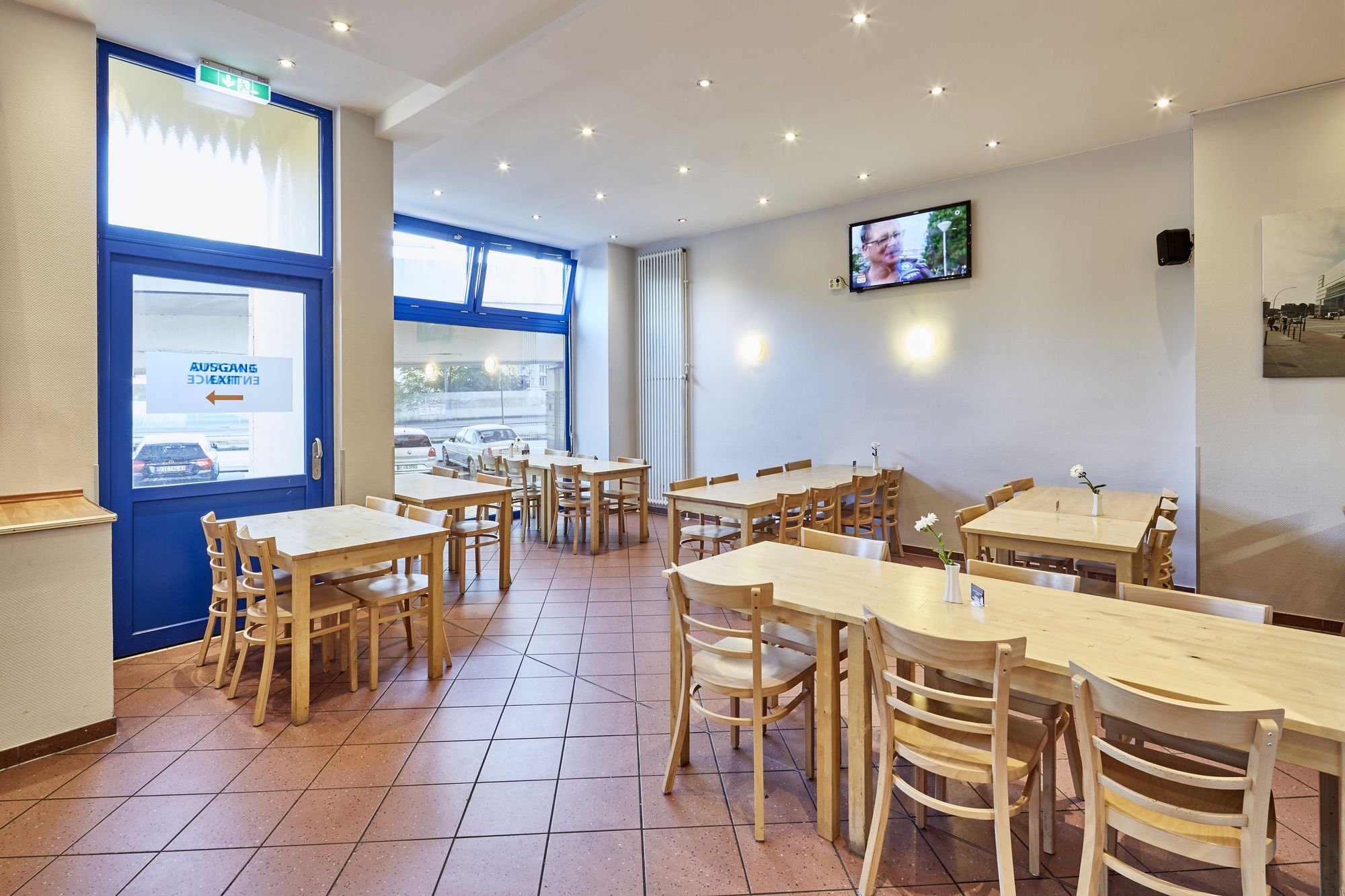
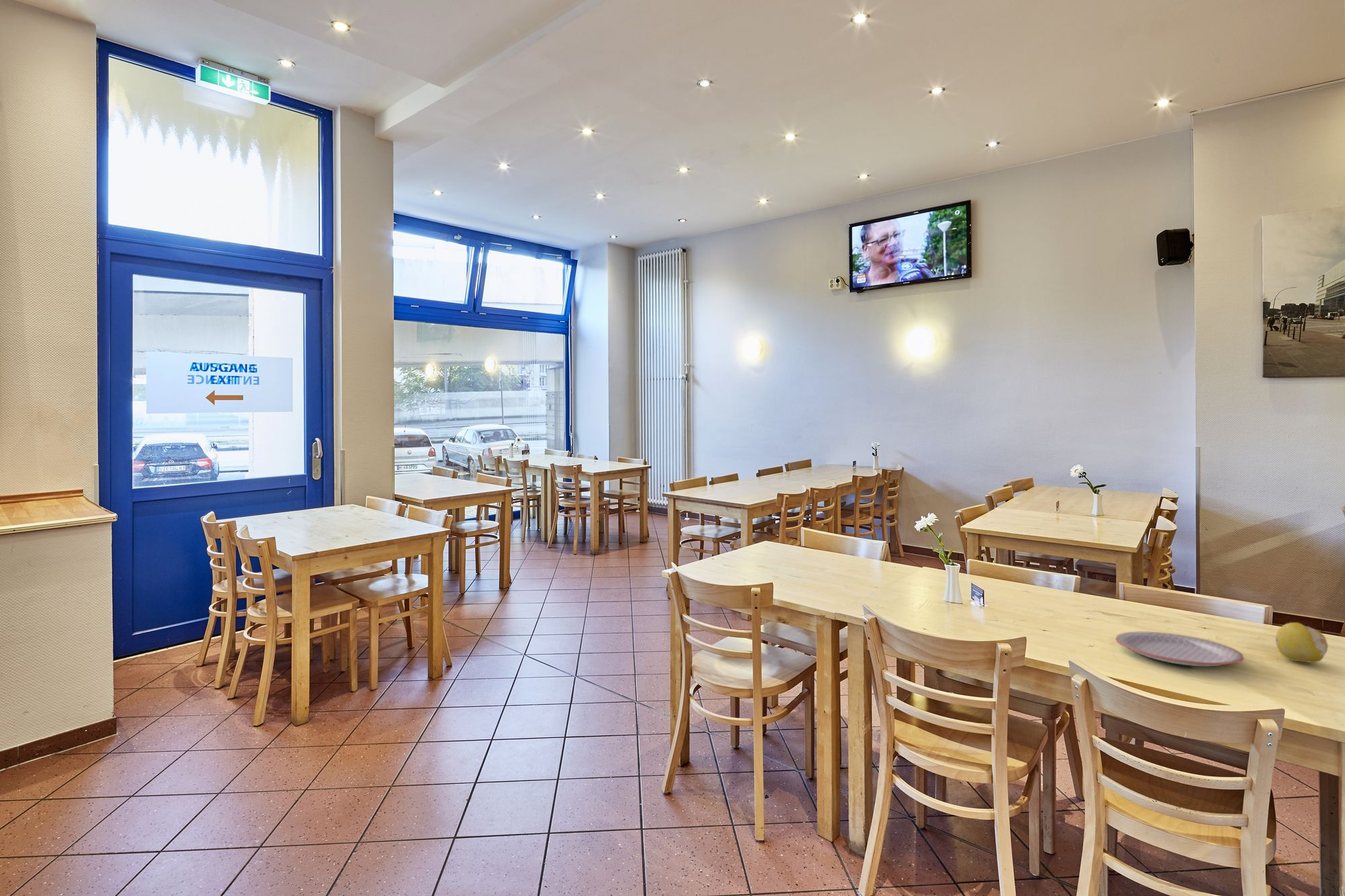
+ plate [1115,631,1245,667]
+ fruit [1275,622,1329,663]
